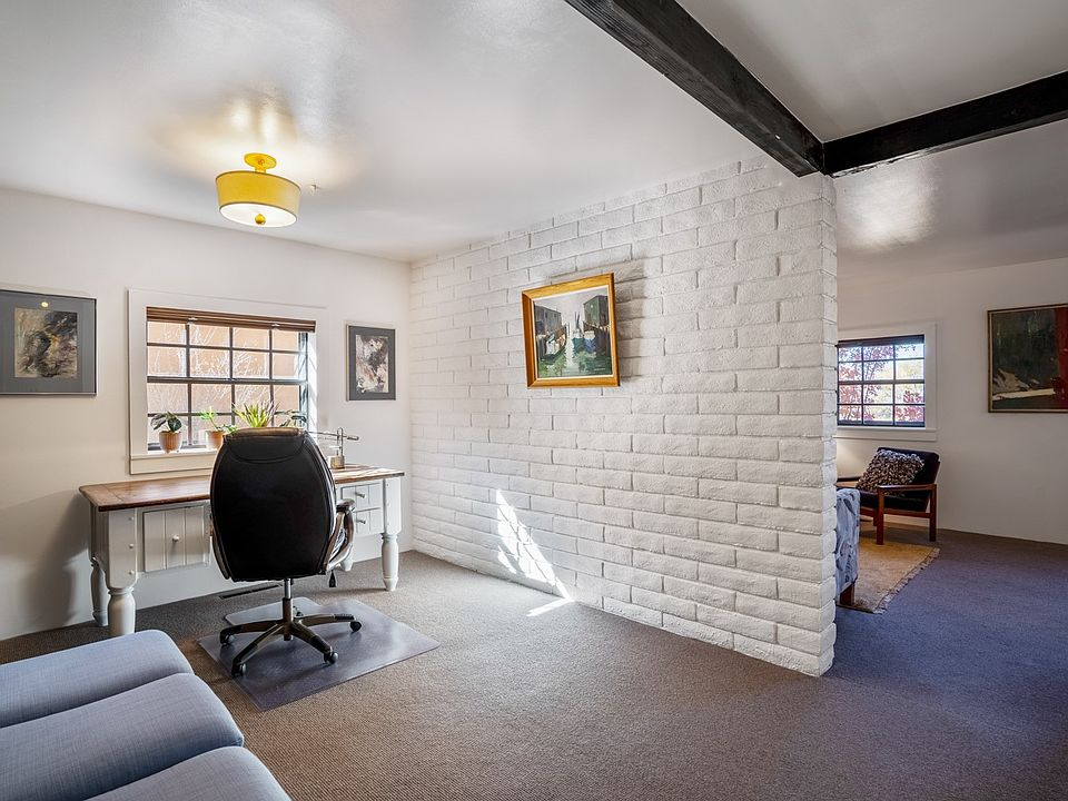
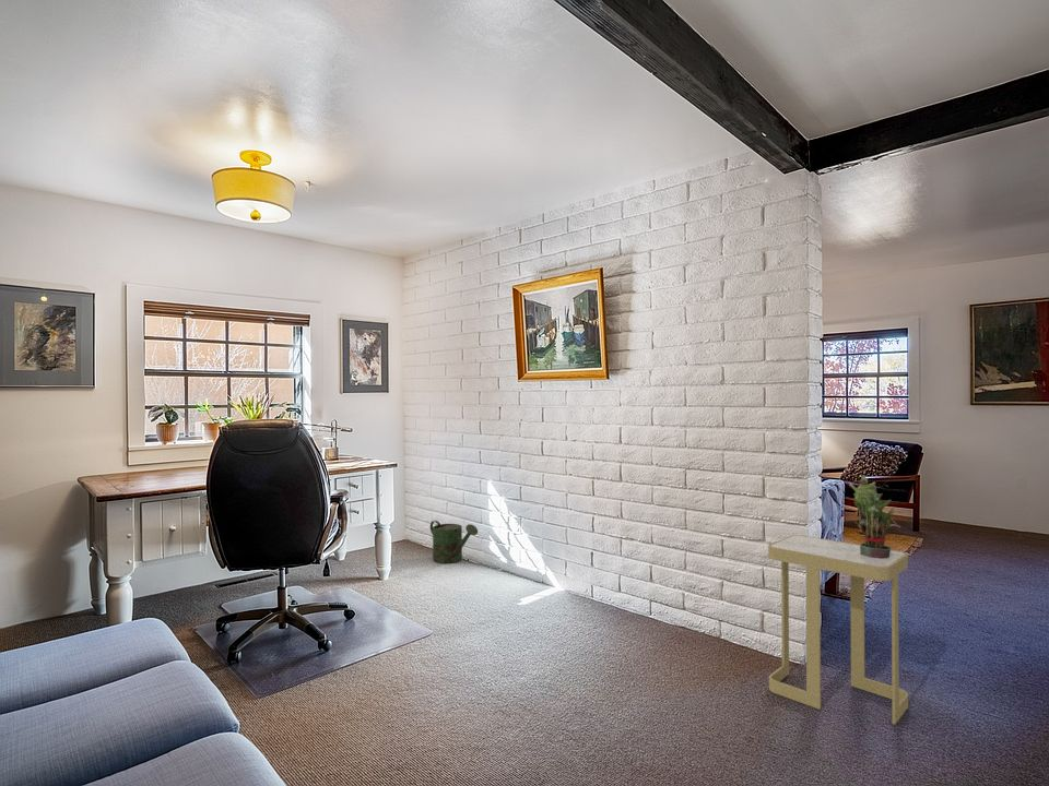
+ potted plant [848,474,905,559]
+ side table [767,534,909,726]
+ watering can [429,520,479,564]
